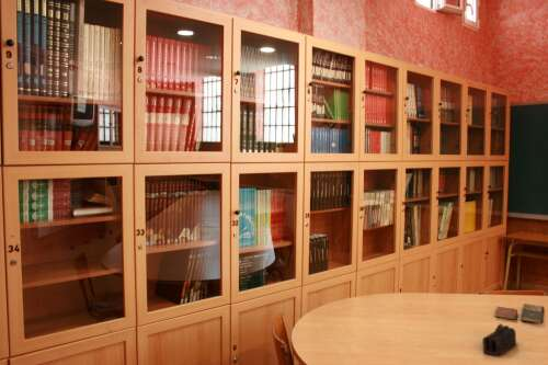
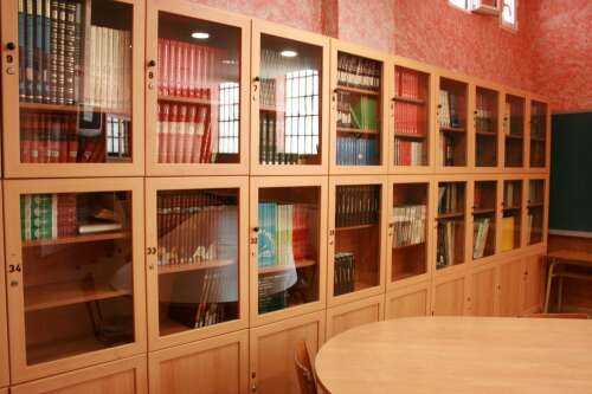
- pencil case [481,323,517,356]
- book [493,303,546,324]
